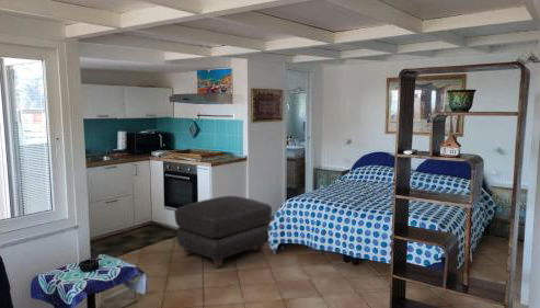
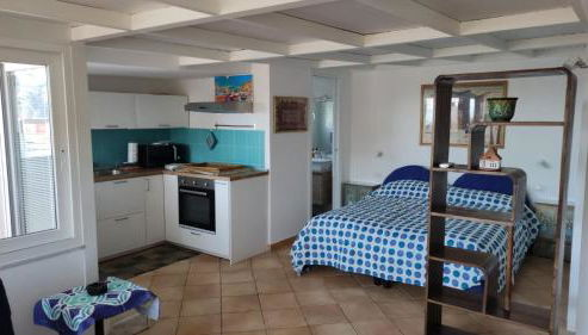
- ottoman [173,195,273,269]
